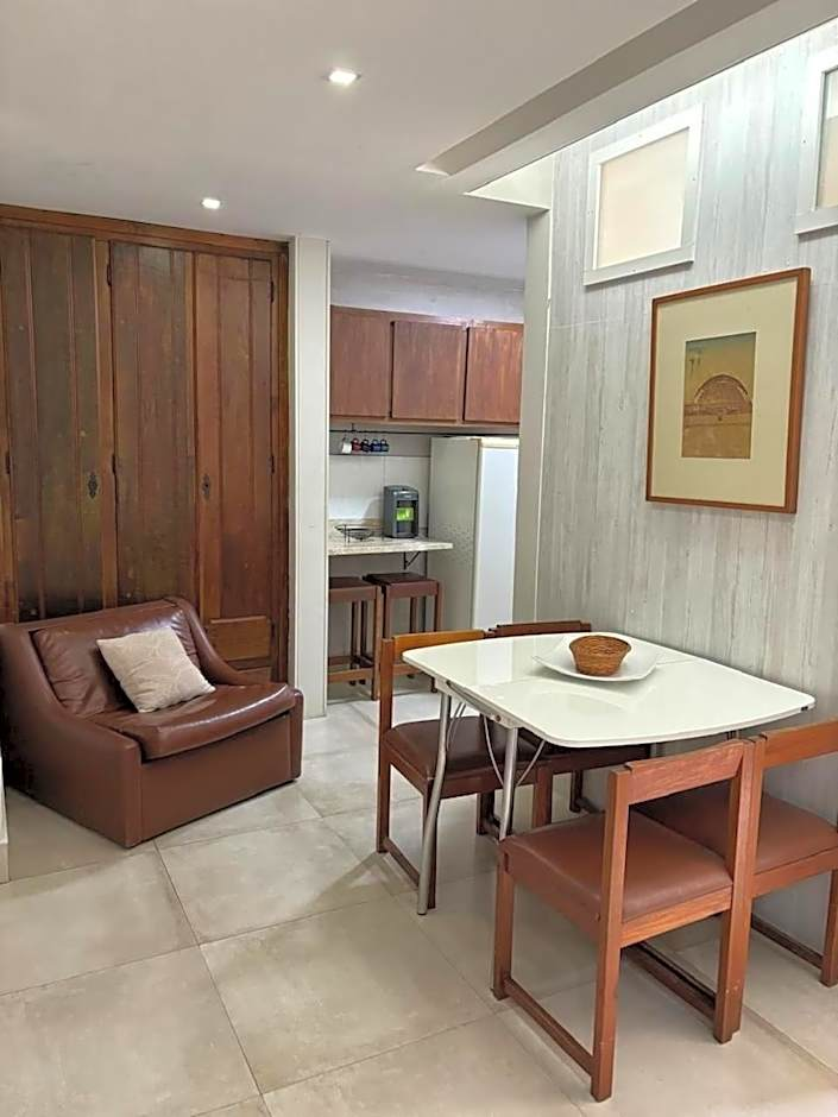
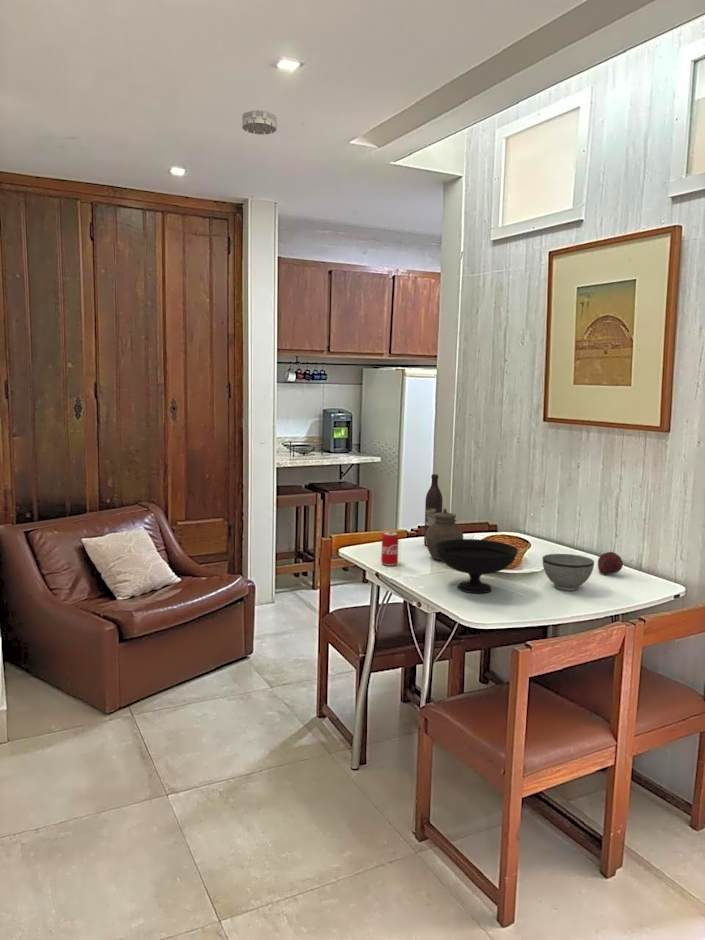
+ bowl [542,553,595,592]
+ jar [425,507,464,562]
+ smoke detector [241,109,278,136]
+ beverage can [380,531,399,567]
+ bowl [435,538,519,594]
+ apple [597,551,624,576]
+ wine bottle [423,473,443,547]
